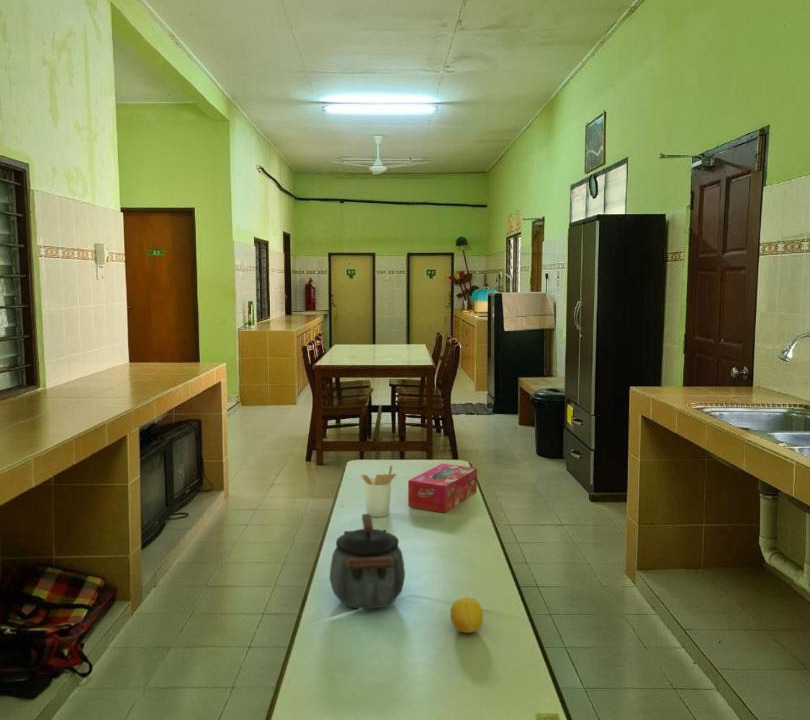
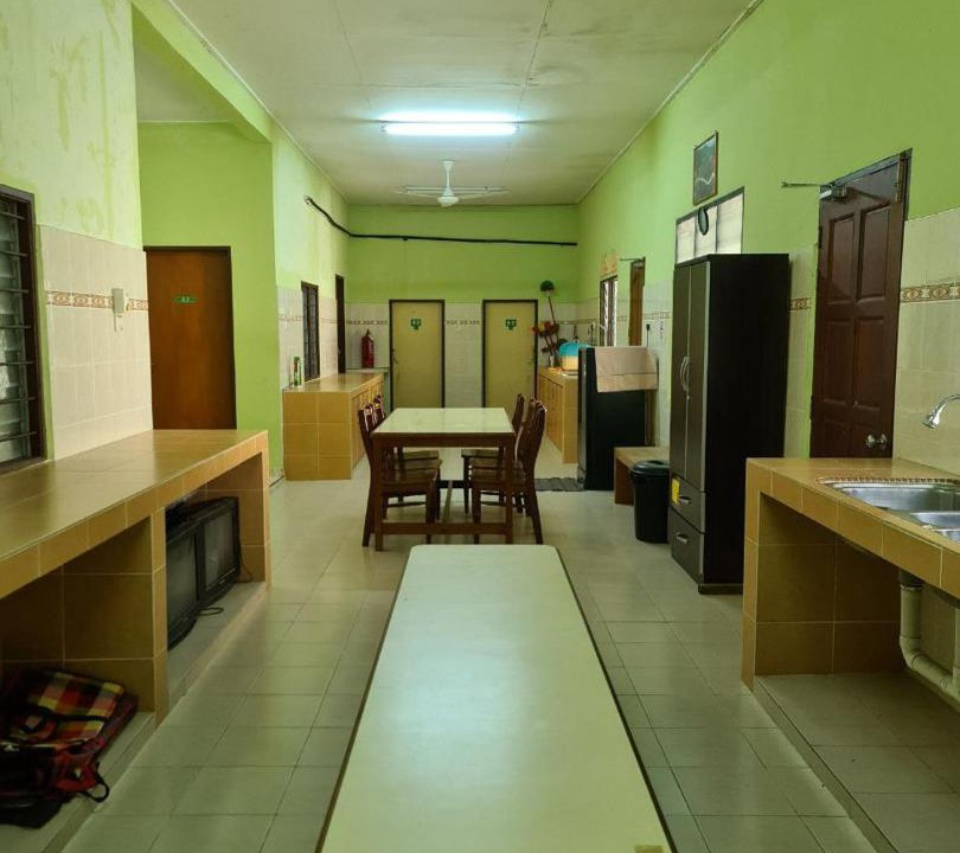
- utensil holder [360,464,397,518]
- fruit [449,596,484,634]
- kettle [328,513,406,610]
- tissue box [407,463,478,514]
